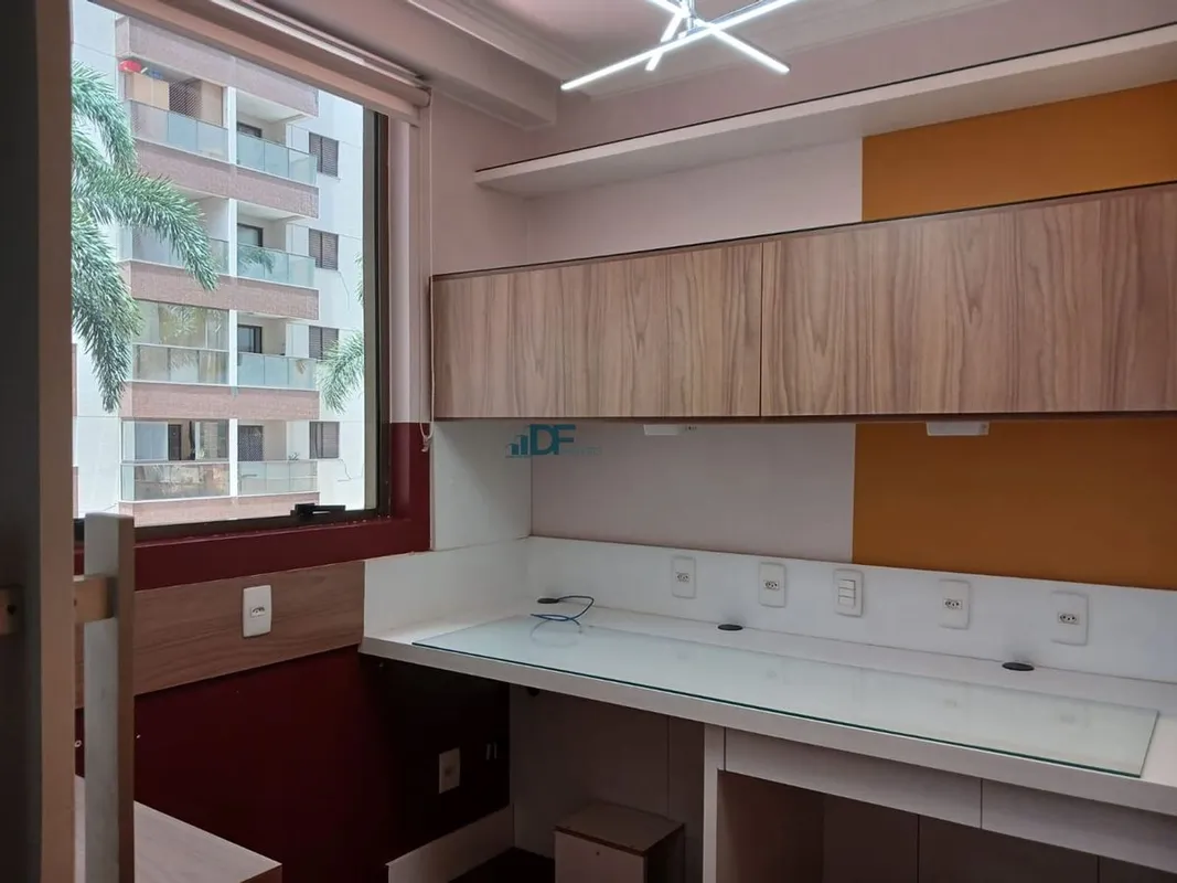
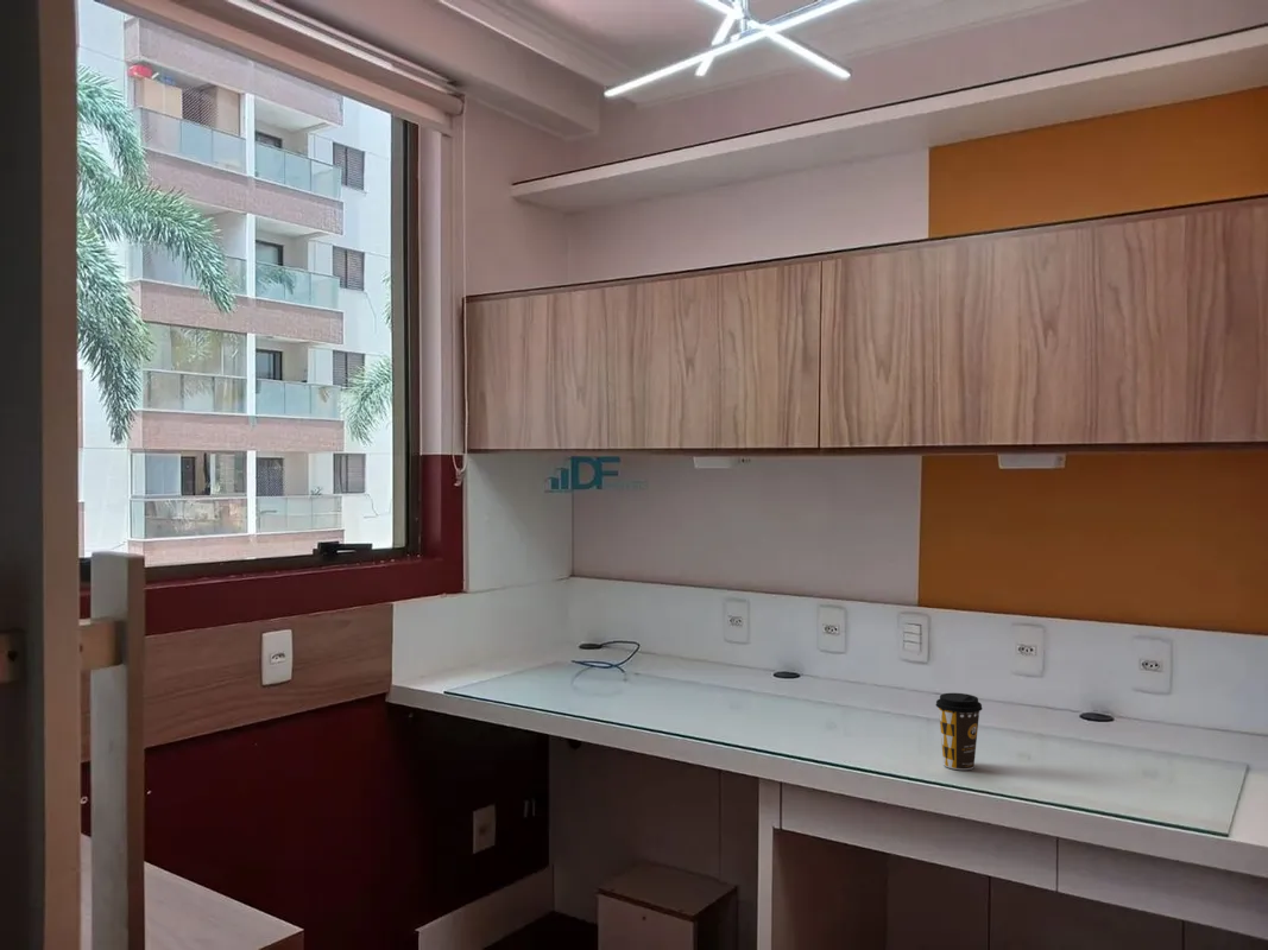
+ coffee cup [934,692,983,771]
